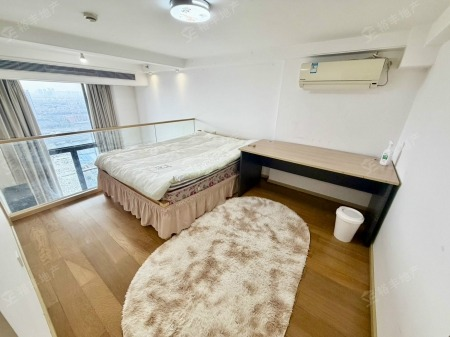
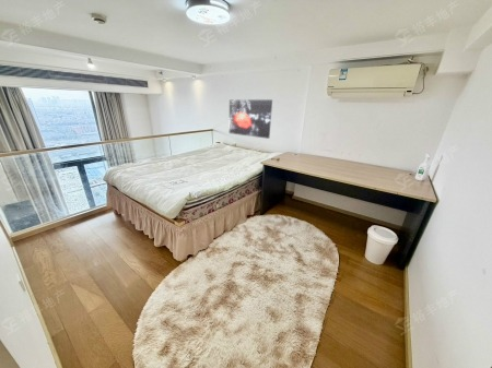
+ wall art [229,98,273,140]
